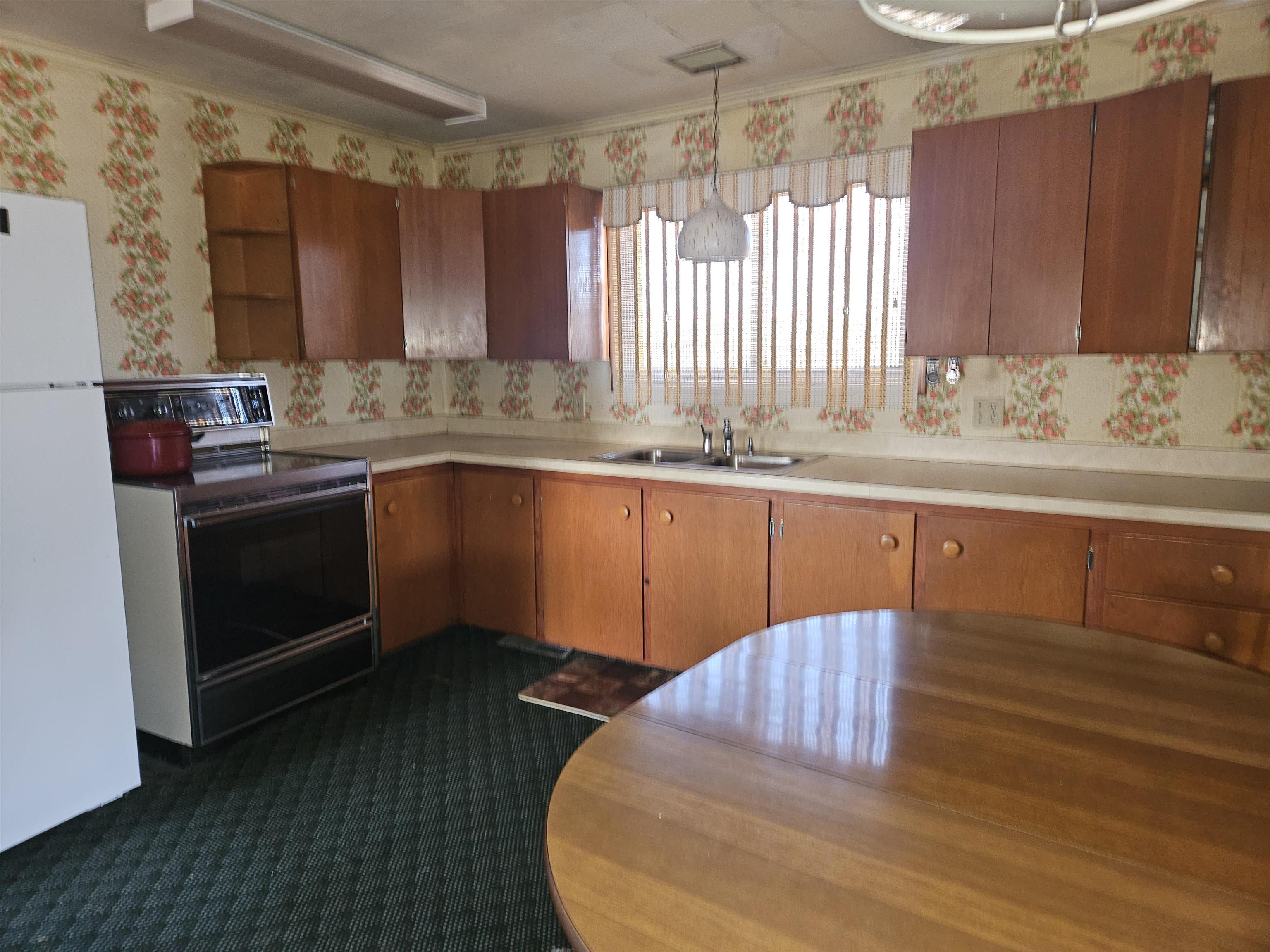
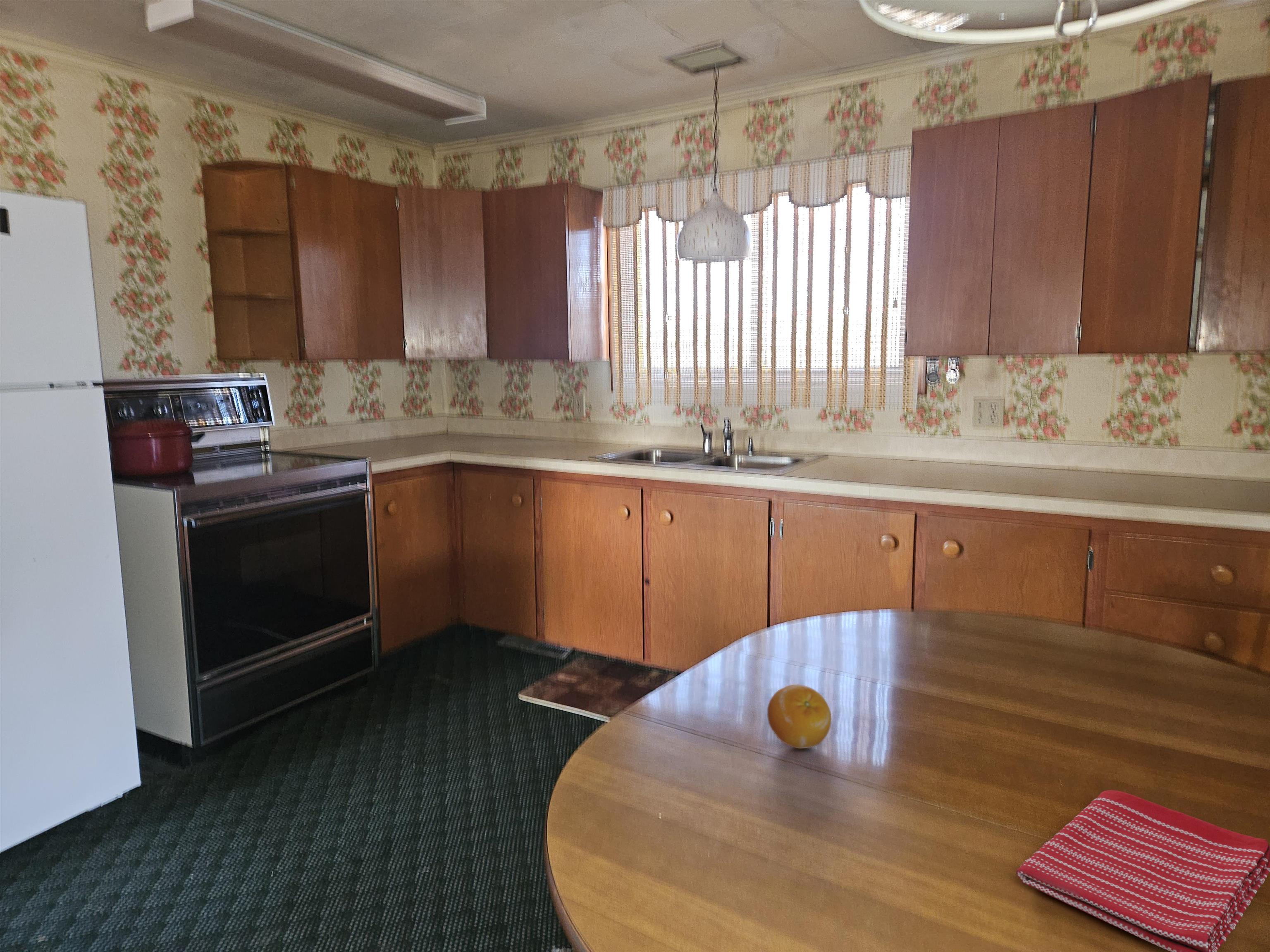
+ dish towel [1016,790,1270,952]
+ fruit [767,684,832,749]
